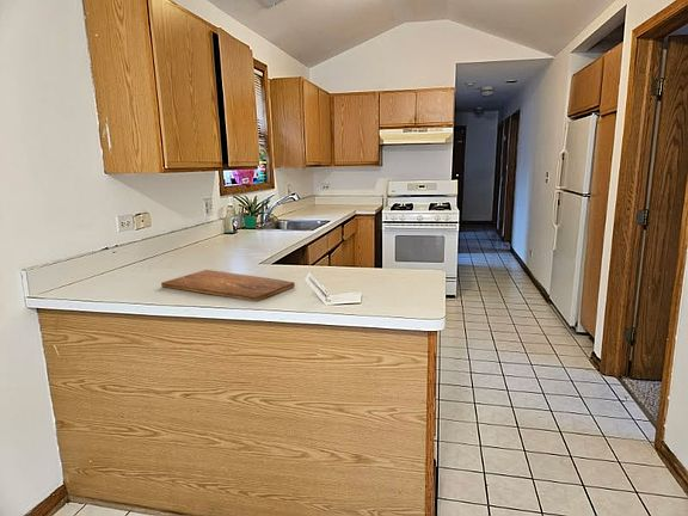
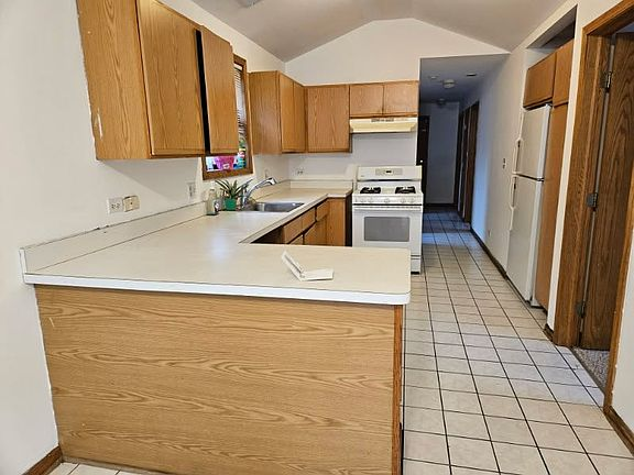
- cutting board [160,269,296,302]
